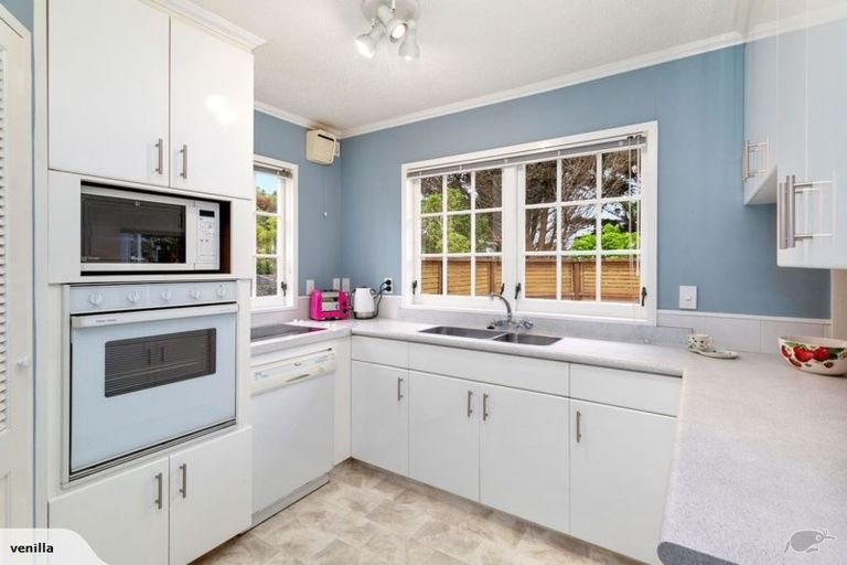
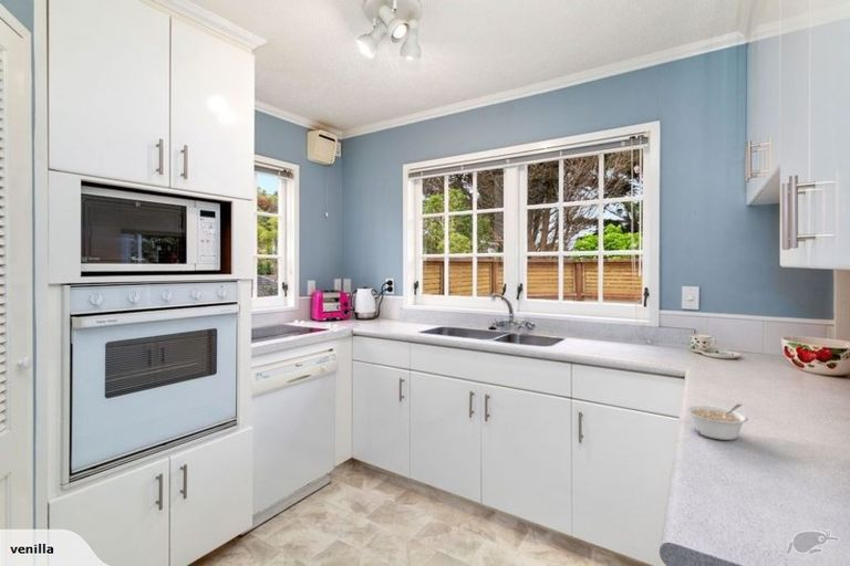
+ legume [684,403,749,441]
